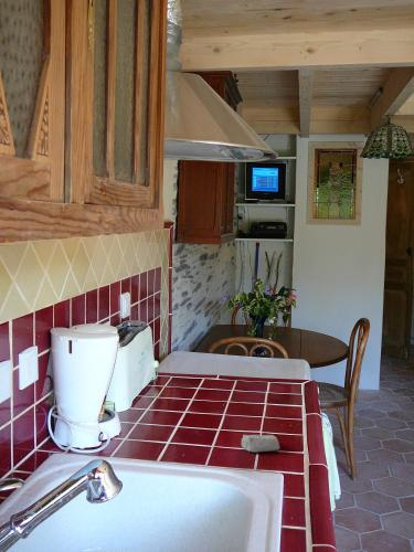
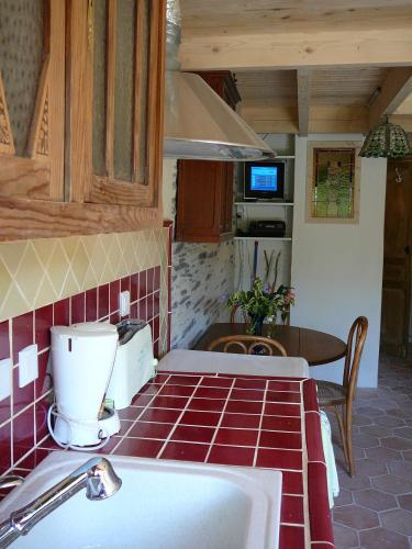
- soap bar [241,434,280,454]
